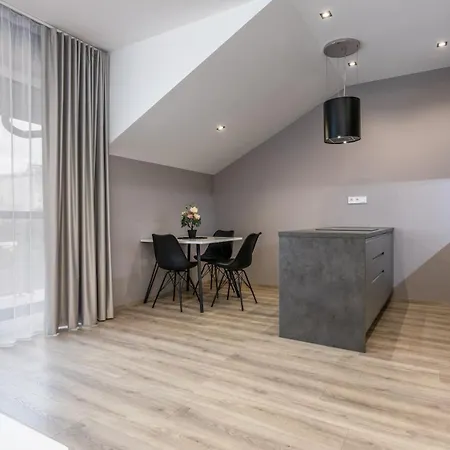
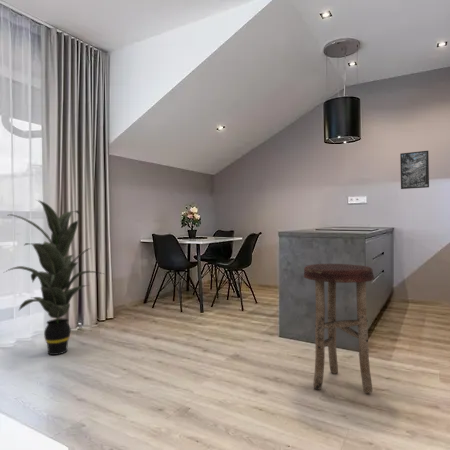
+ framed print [399,150,430,190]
+ stool [303,263,375,394]
+ indoor plant [4,199,104,356]
